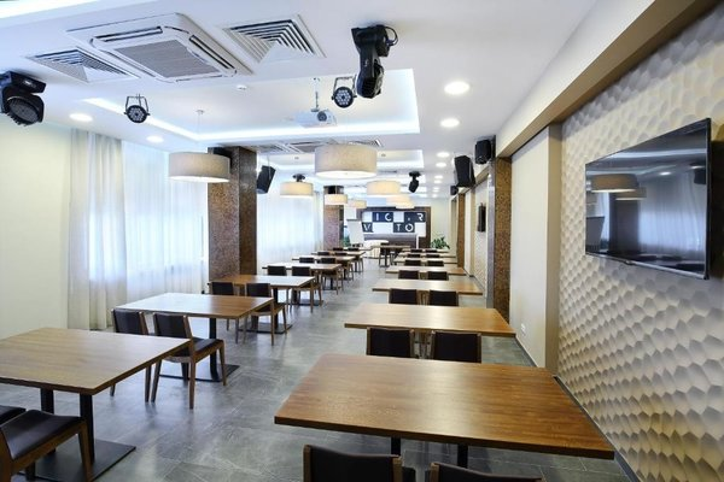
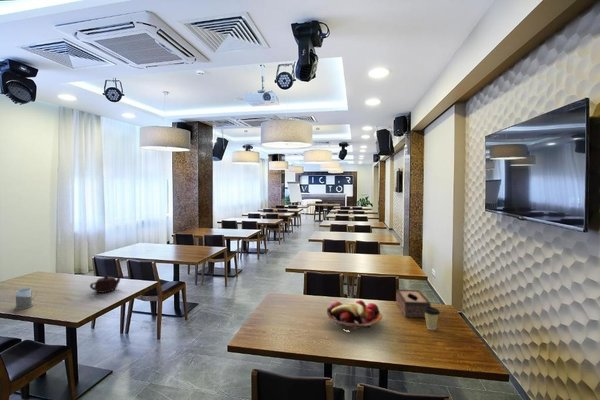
+ fruit basket [326,299,383,331]
+ mug [14,287,38,310]
+ tissue box [395,289,432,319]
+ teapot [89,274,123,294]
+ coffee cup [424,306,441,331]
